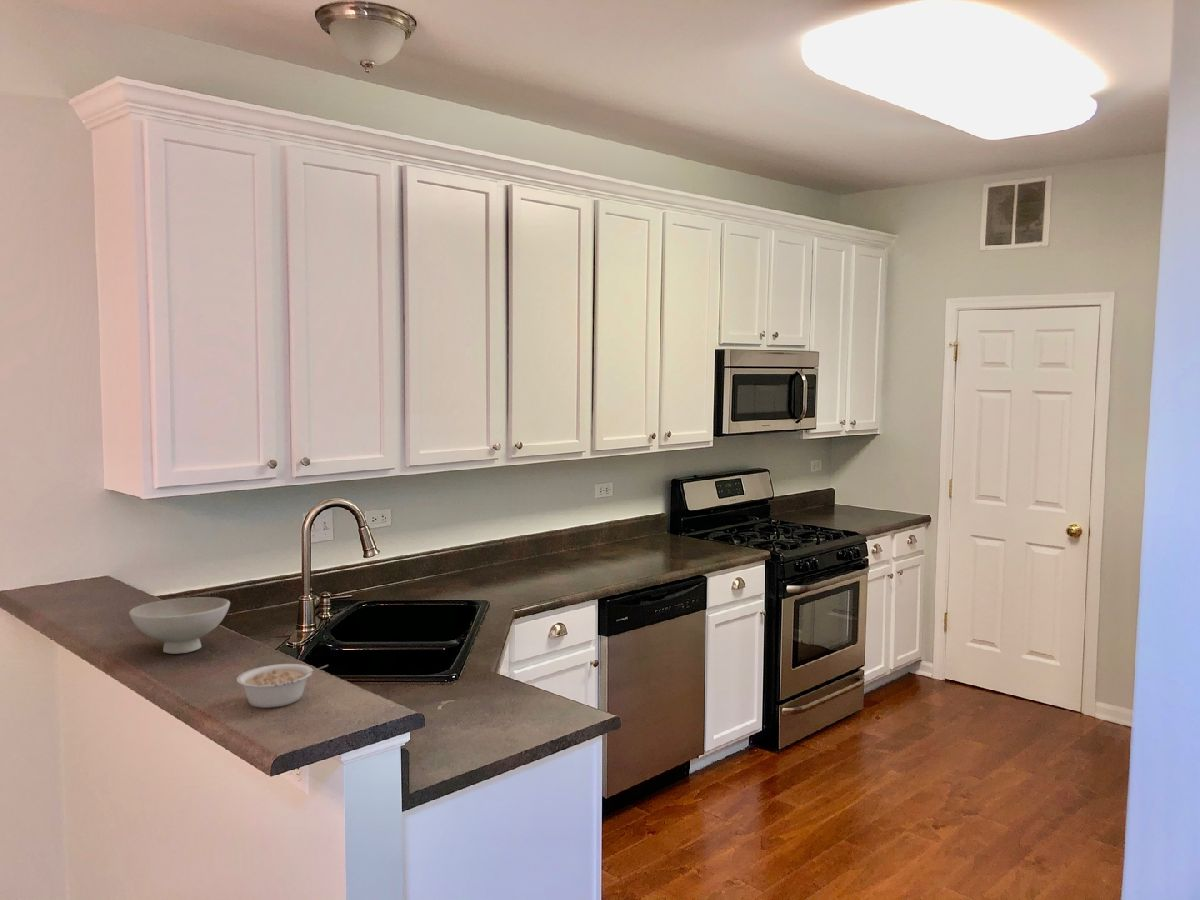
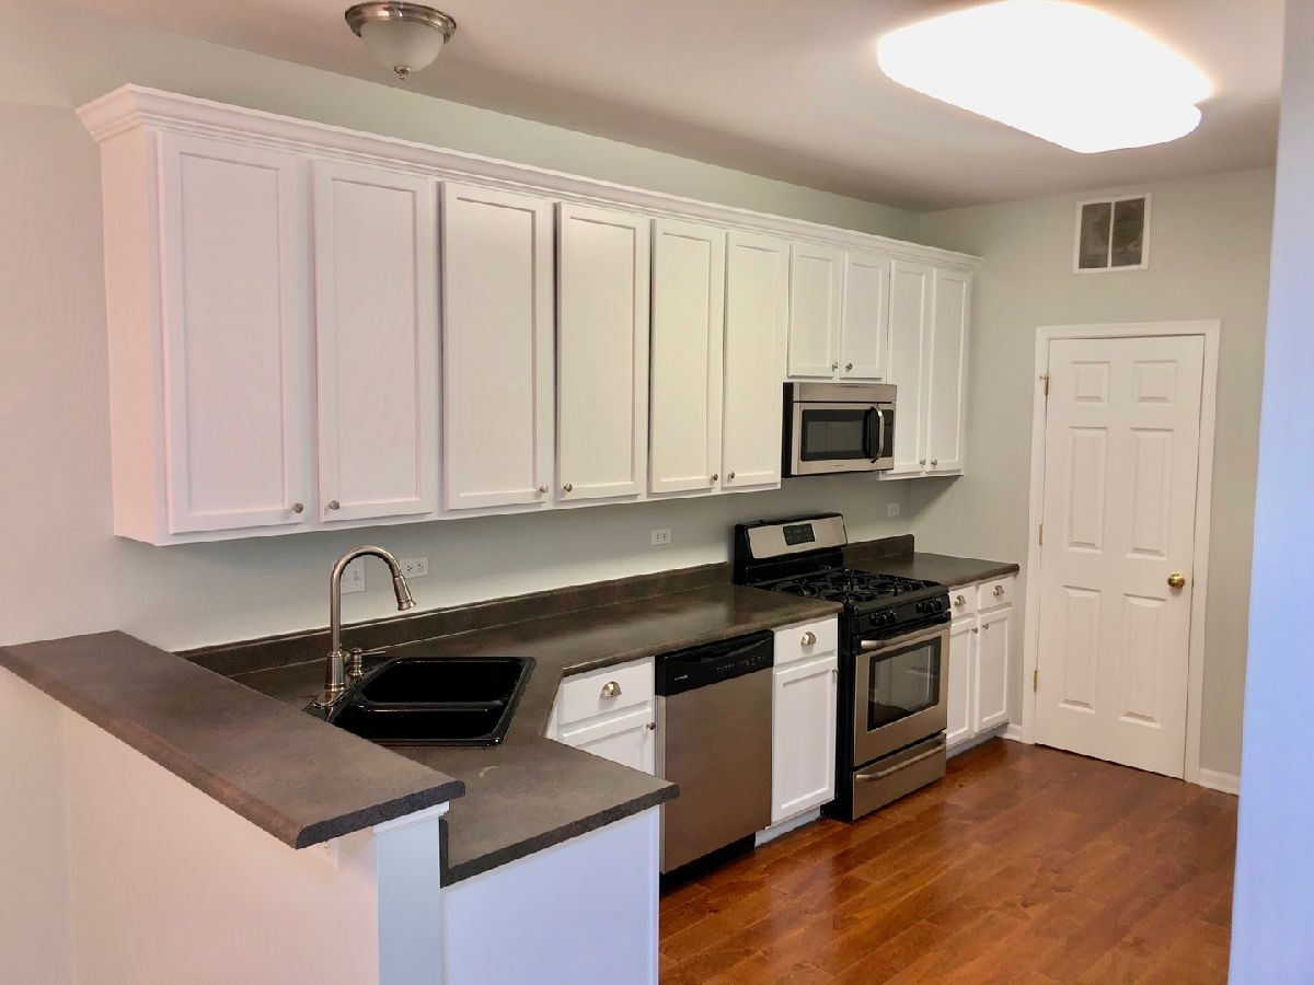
- legume [236,663,329,709]
- bowl [128,596,231,655]
